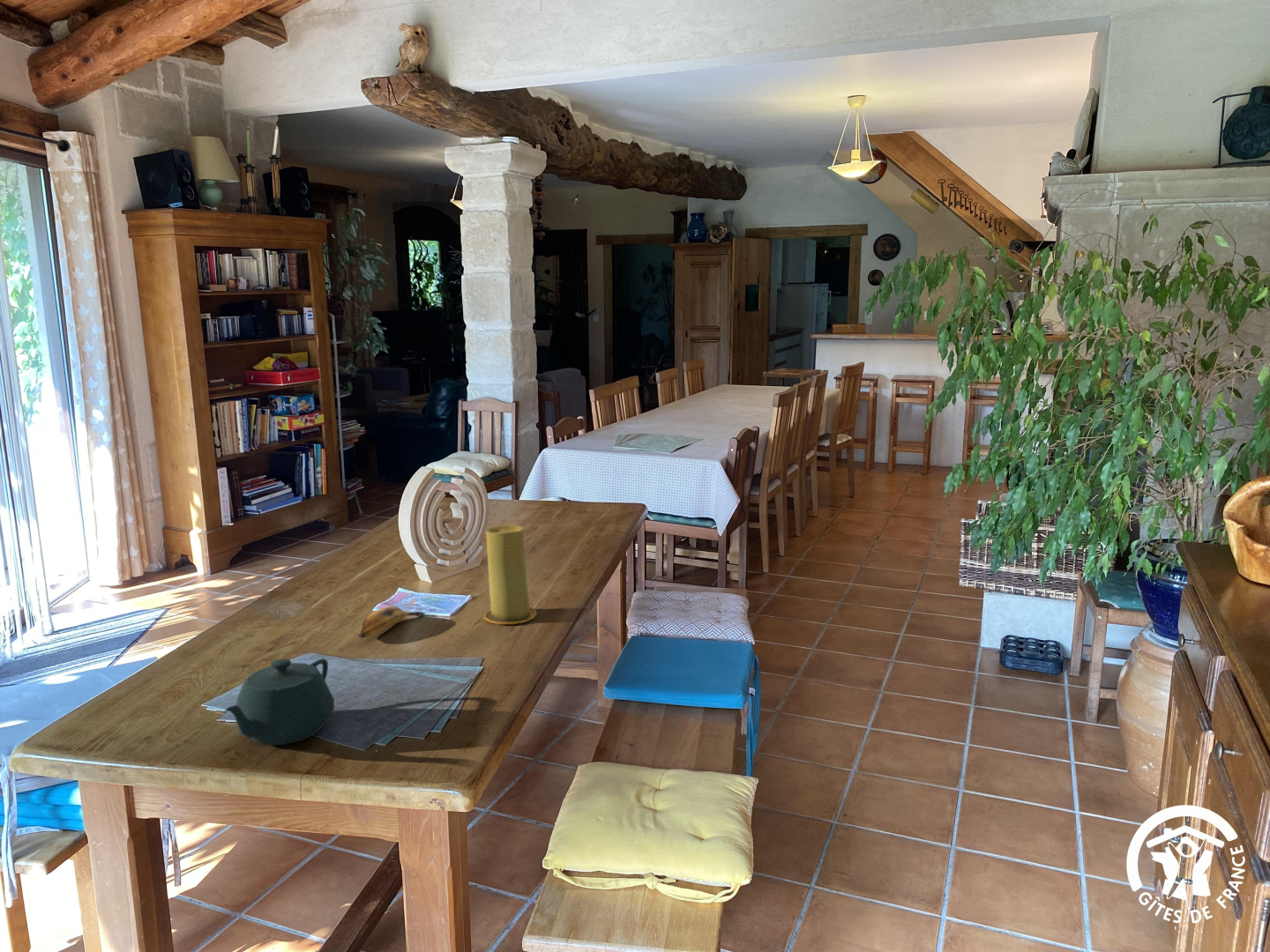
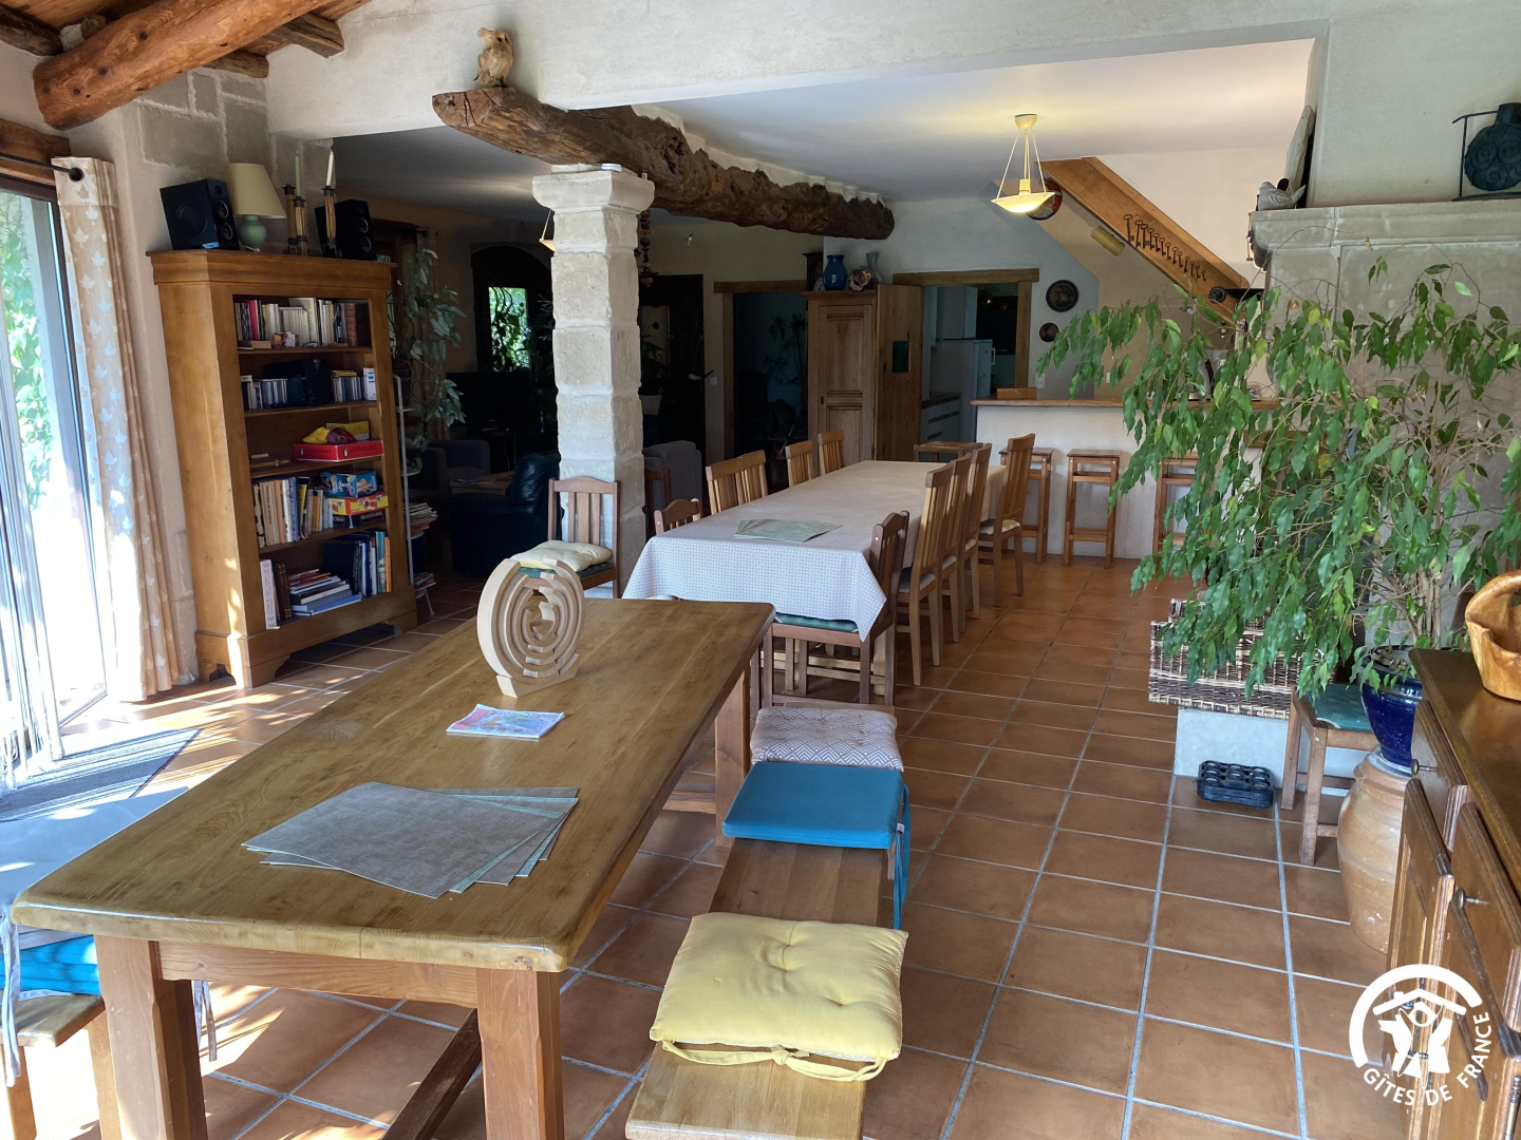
- teapot [224,658,335,746]
- candle [483,524,538,625]
- banana [357,606,428,639]
